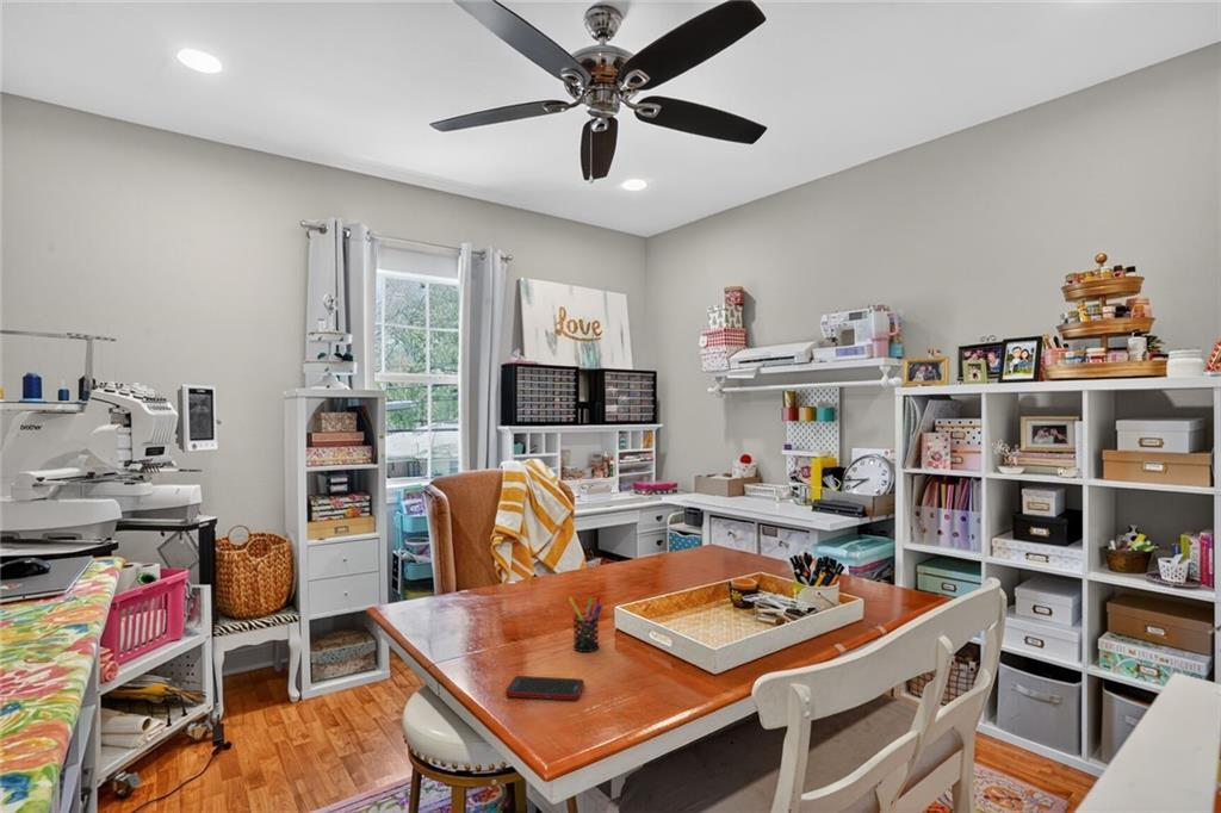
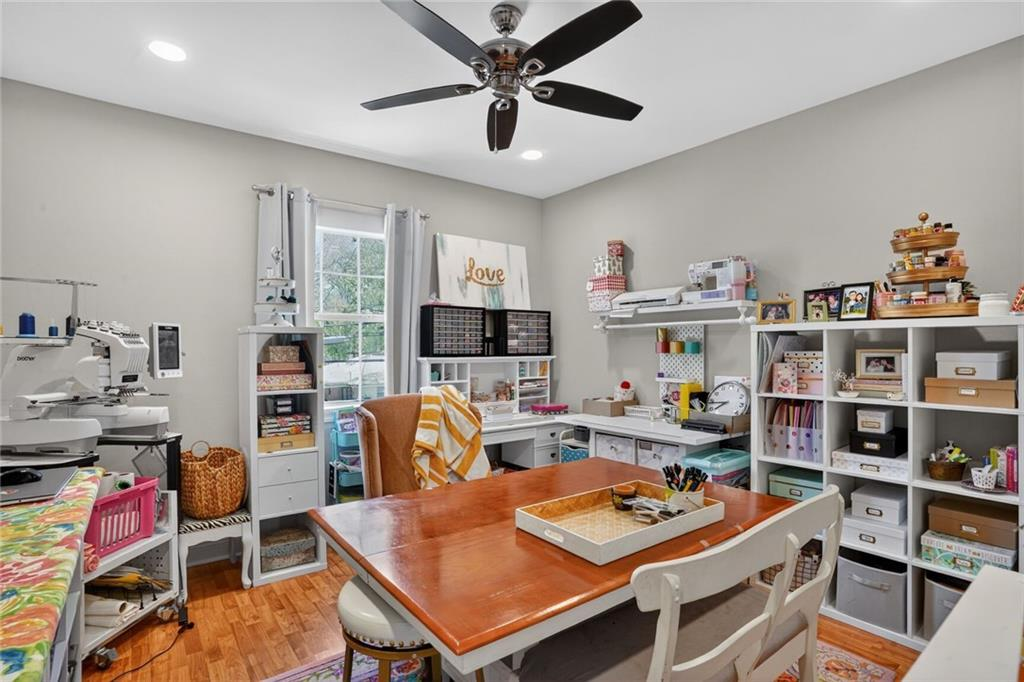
- pen holder [568,594,603,653]
- cell phone [504,675,585,701]
